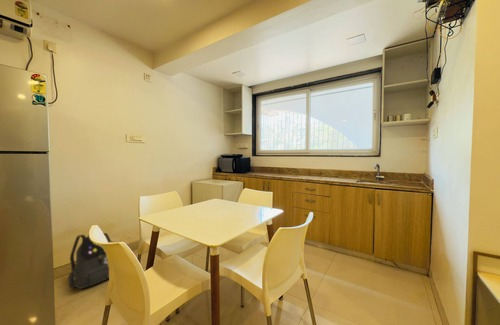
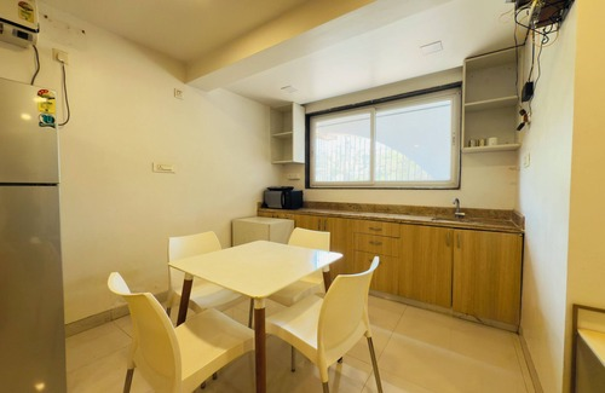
- backpack [67,232,112,290]
